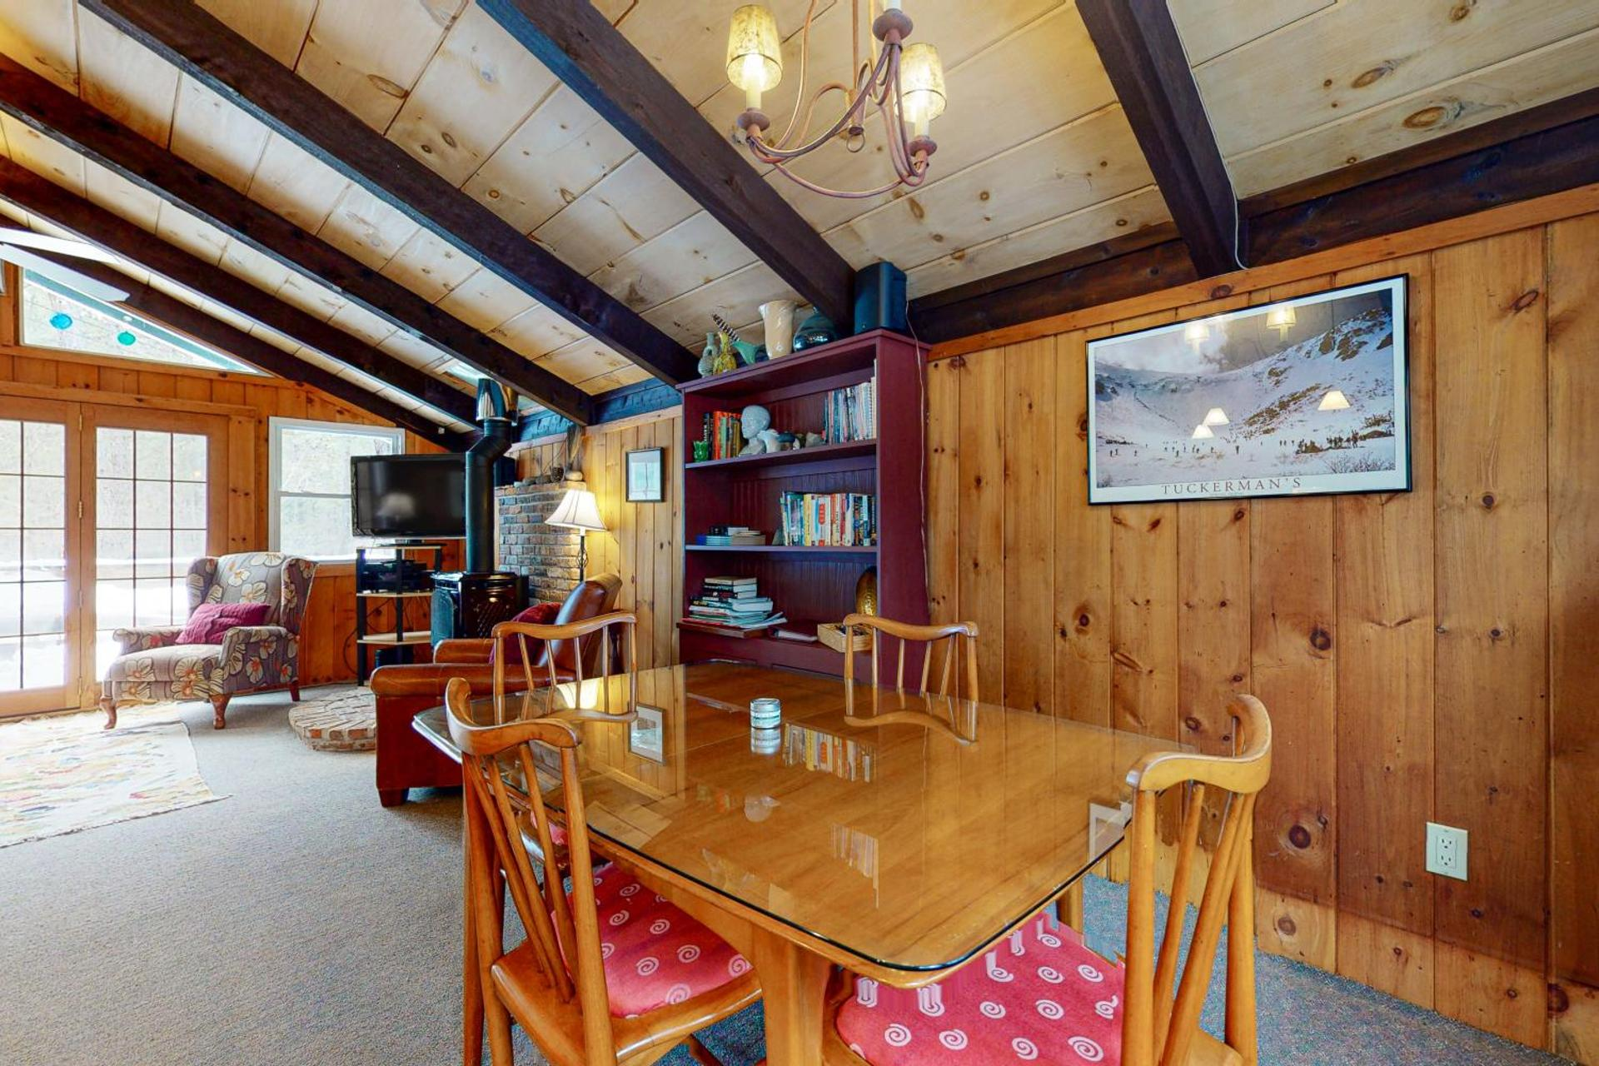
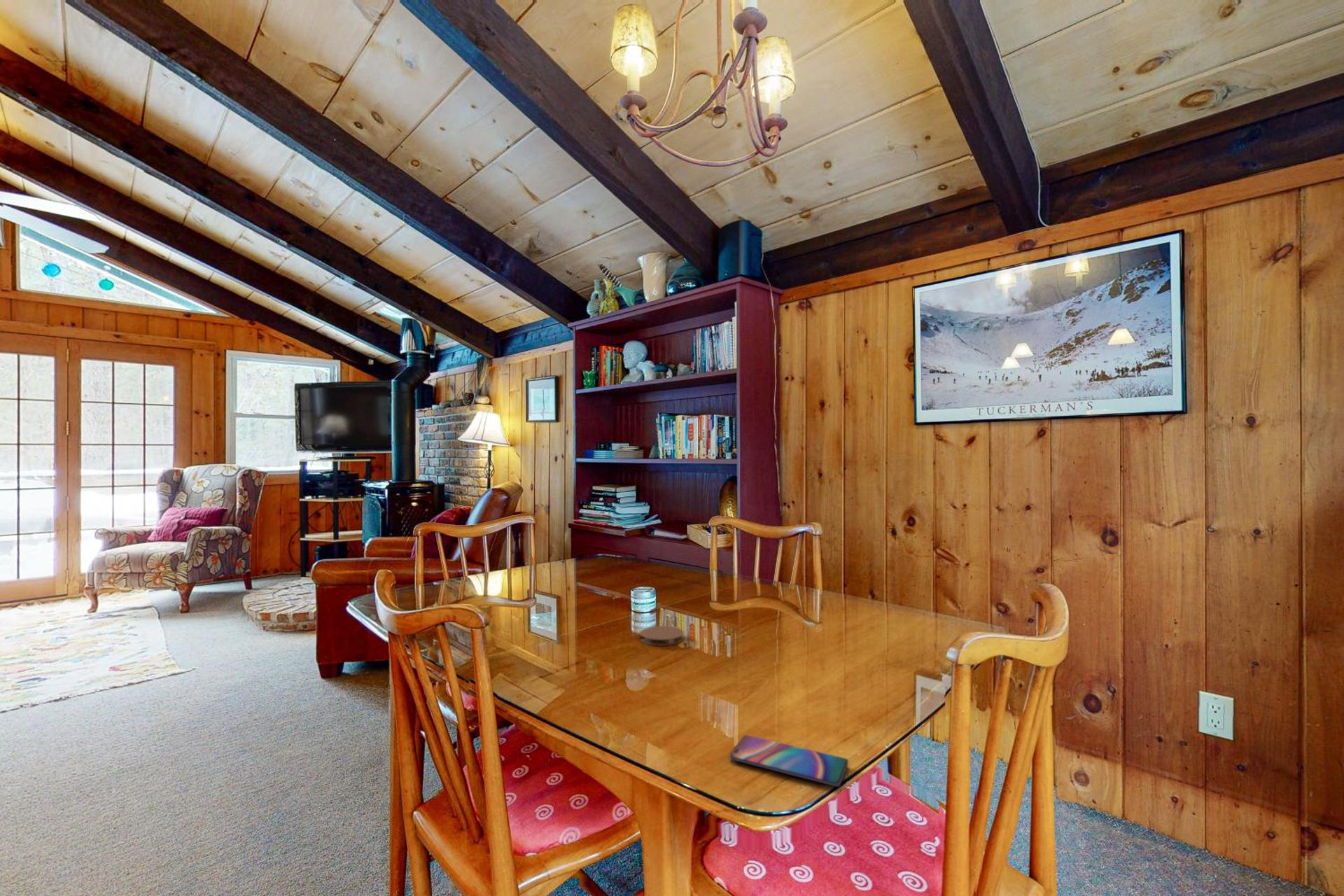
+ smartphone [729,734,849,787]
+ coaster [639,625,685,647]
